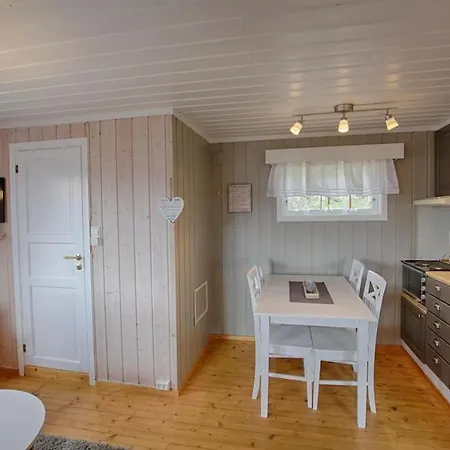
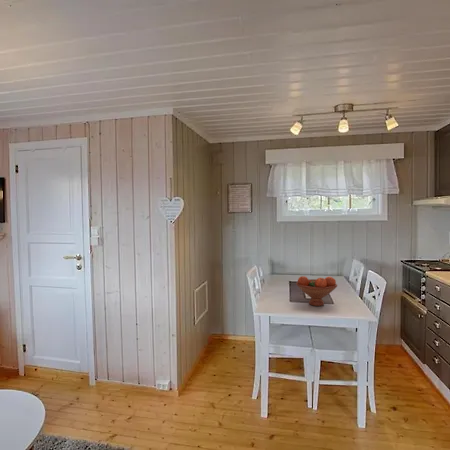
+ fruit bowl [295,275,338,307]
